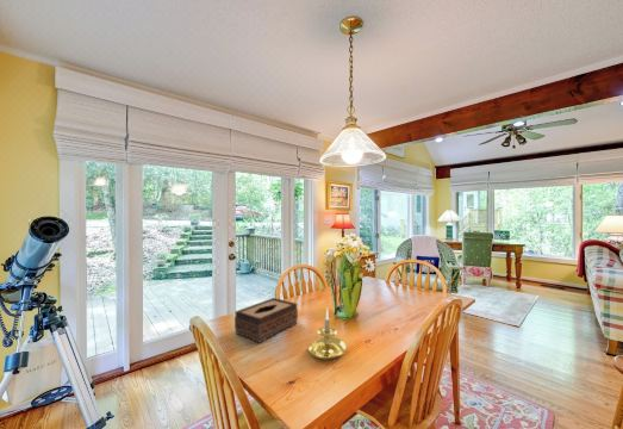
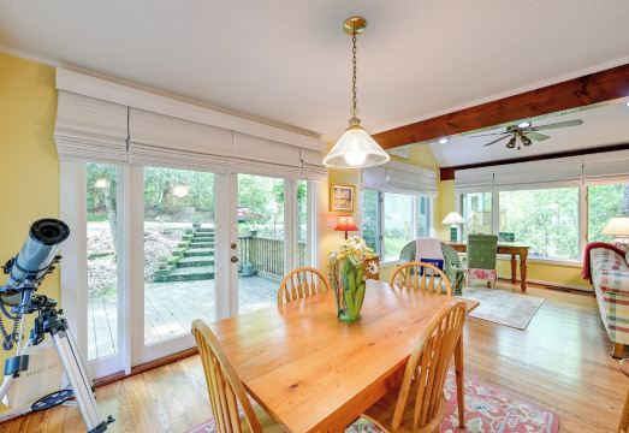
- tissue box [233,297,299,344]
- candle holder [307,306,347,361]
